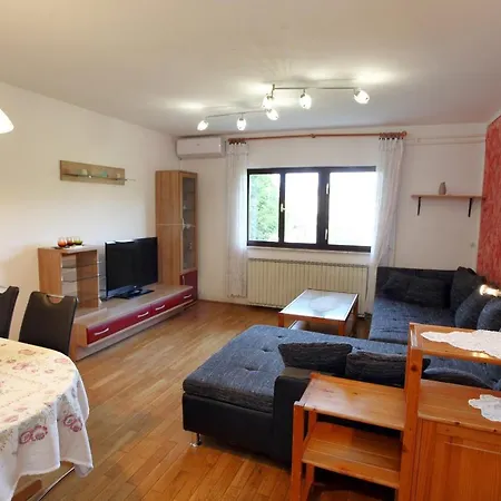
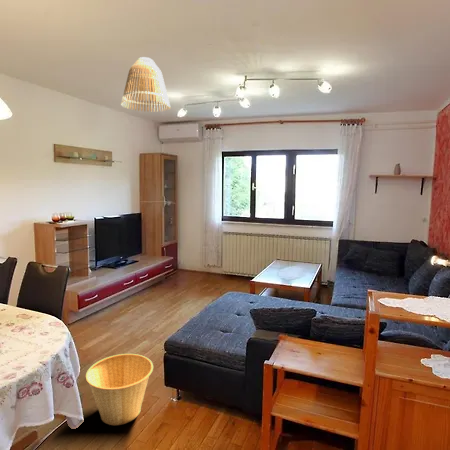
+ basket [85,353,154,426]
+ lamp shade [120,56,172,113]
